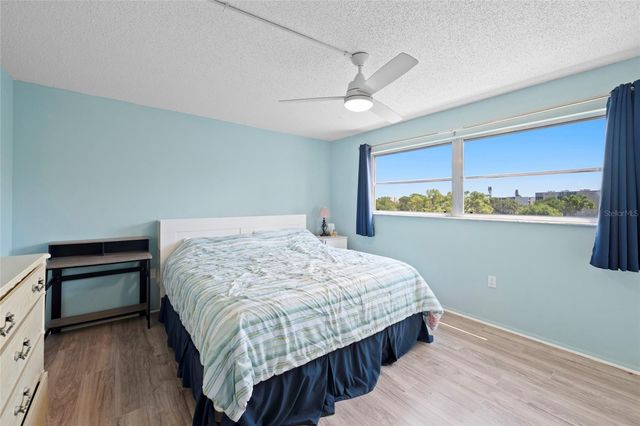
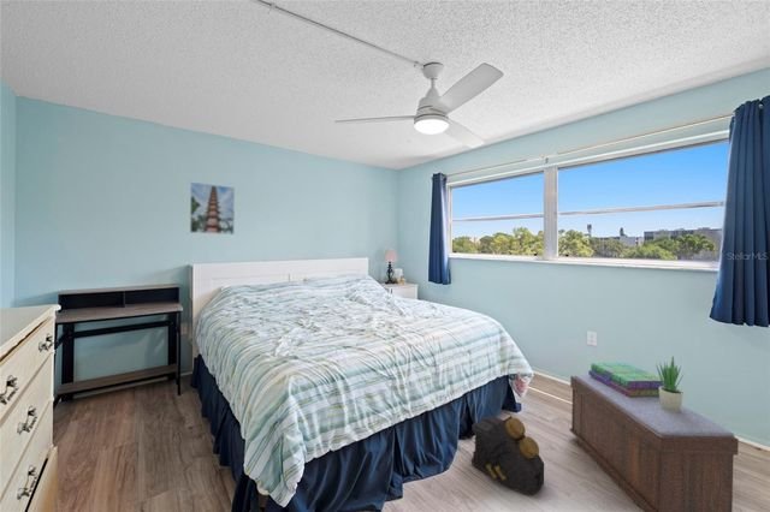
+ stack of books [587,362,665,397]
+ potted plant [654,356,685,412]
+ bench [569,374,740,512]
+ backpack [470,415,545,496]
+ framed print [189,180,236,236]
